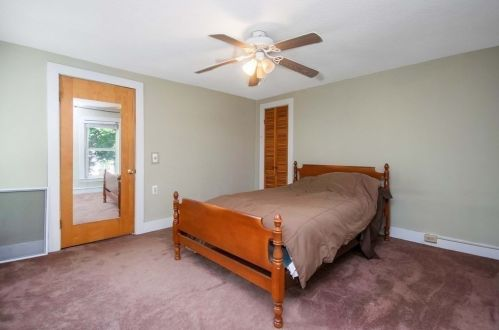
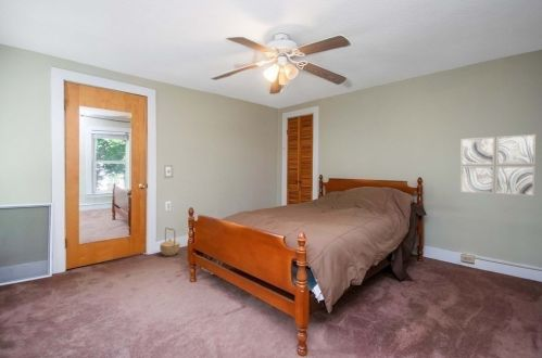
+ wall art [459,133,537,197]
+ basket [159,226,181,257]
